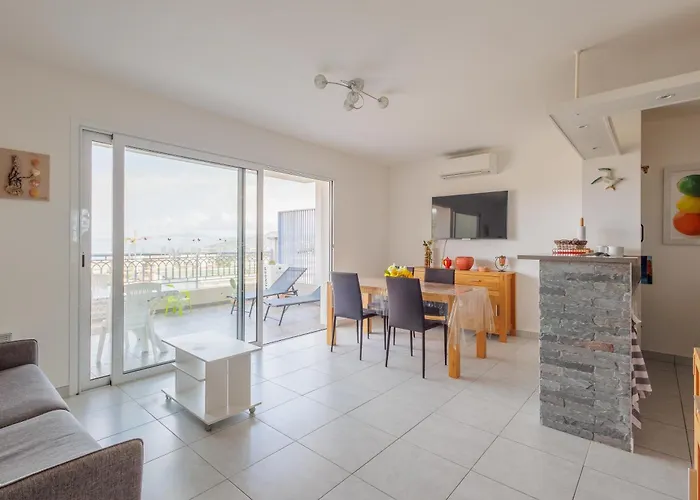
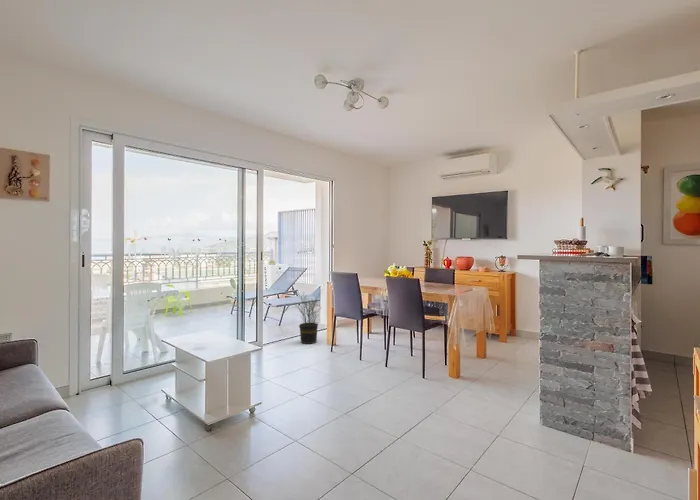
+ potted plant [291,288,322,345]
